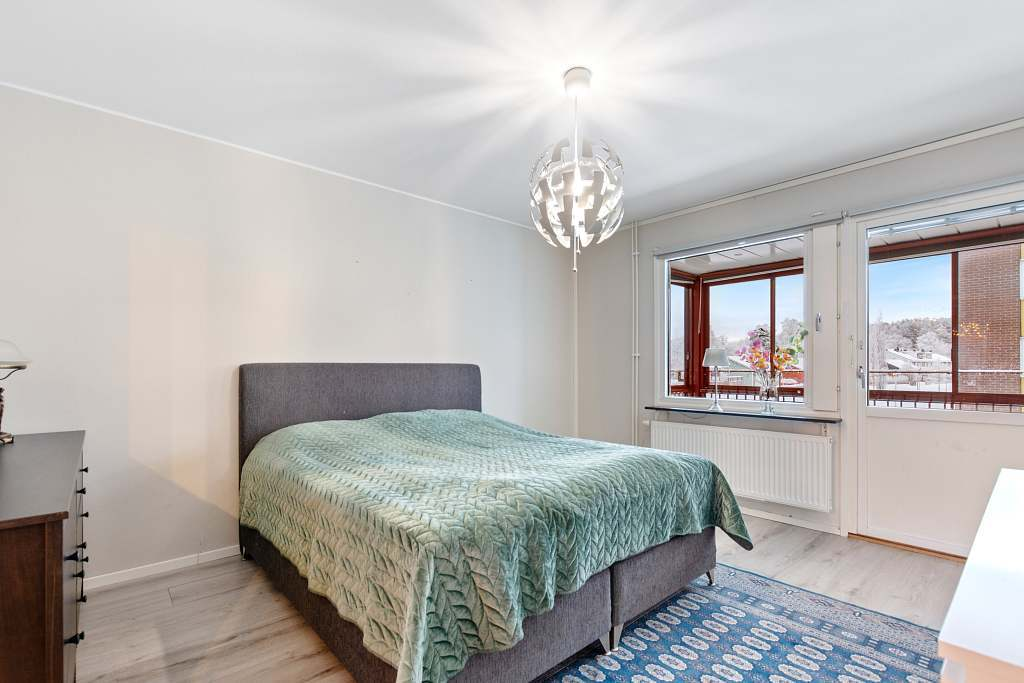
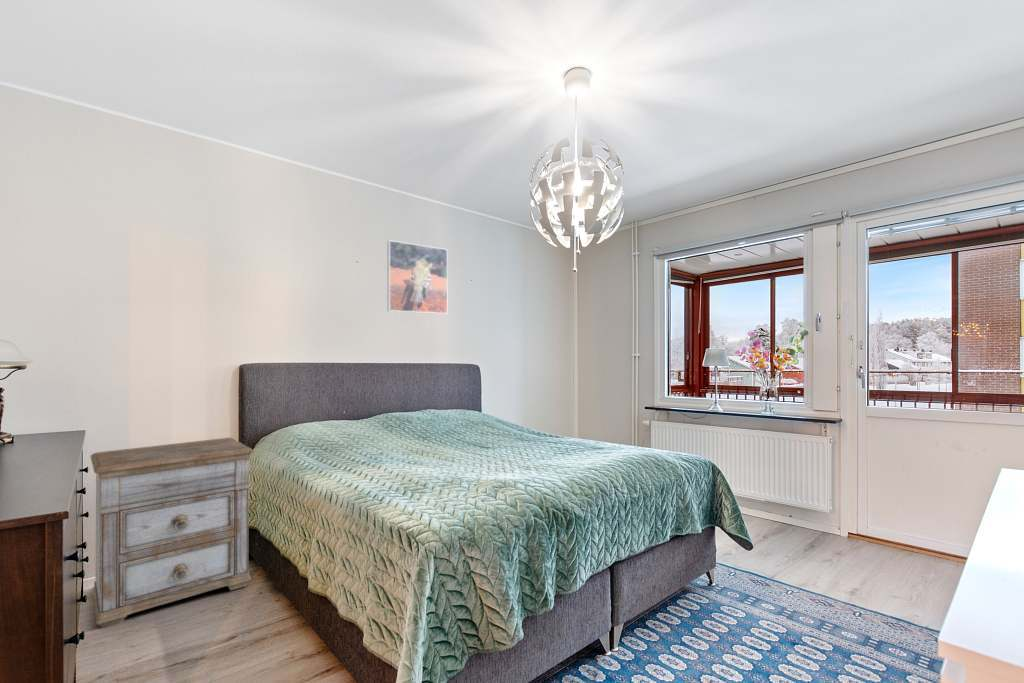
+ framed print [386,239,449,315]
+ nightstand [89,437,255,628]
